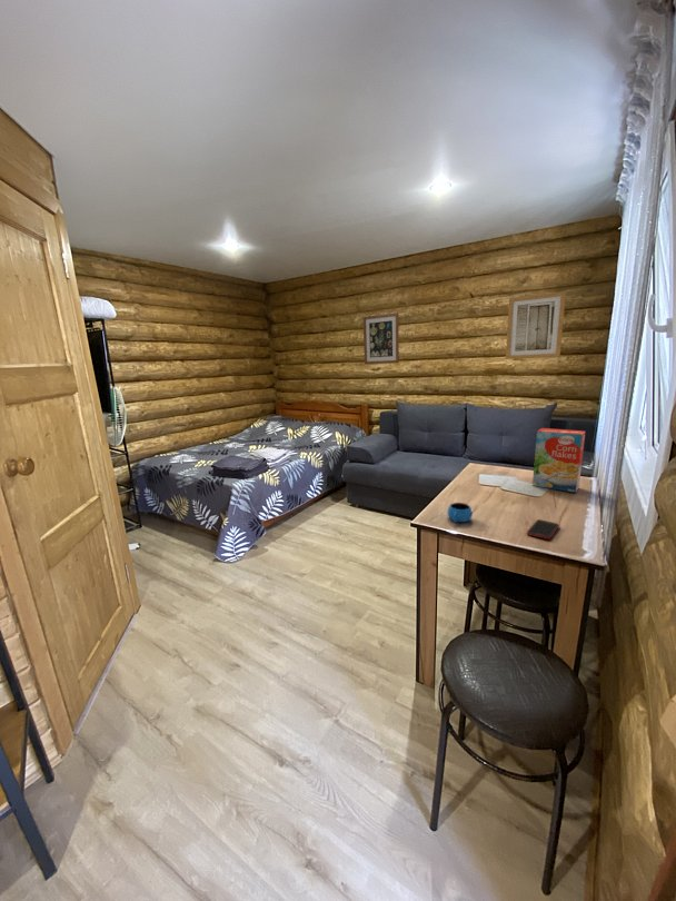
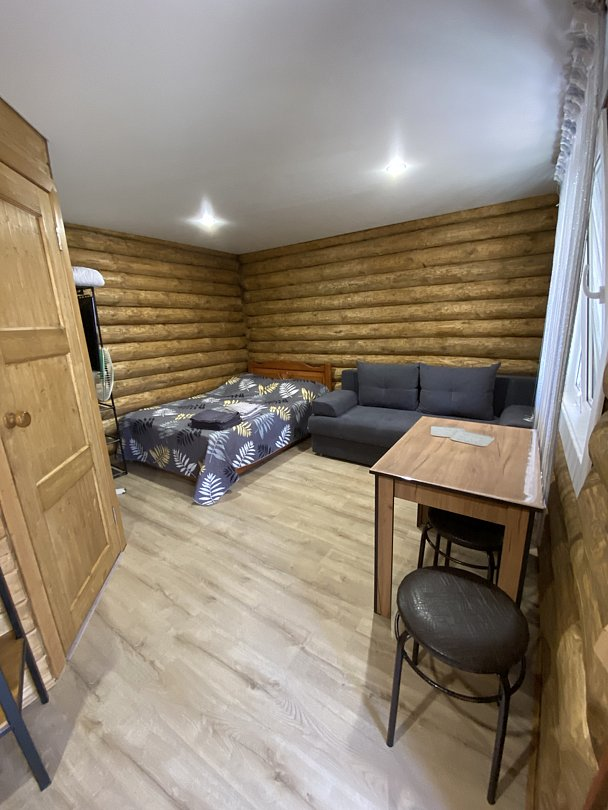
- mug [447,502,474,524]
- cereal box [531,427,586,494]
- cell phone [526,518,560,541]
- wall art [505,290,567,360]
- wall art [362,311,400,366]
